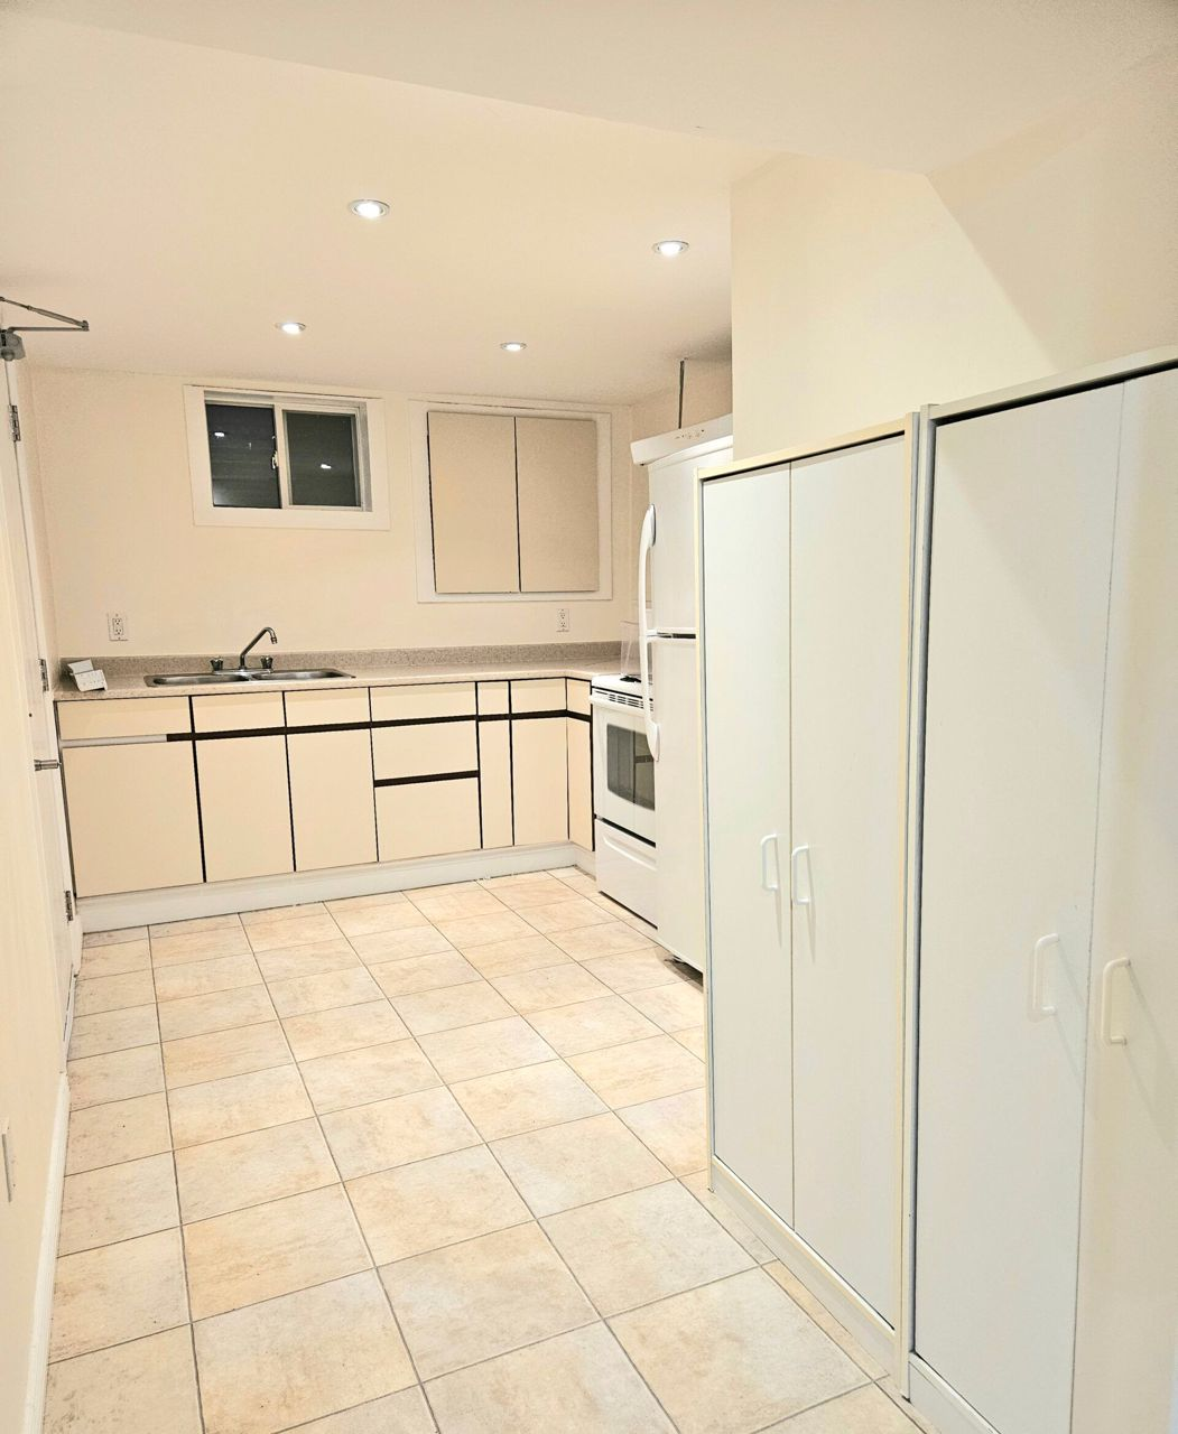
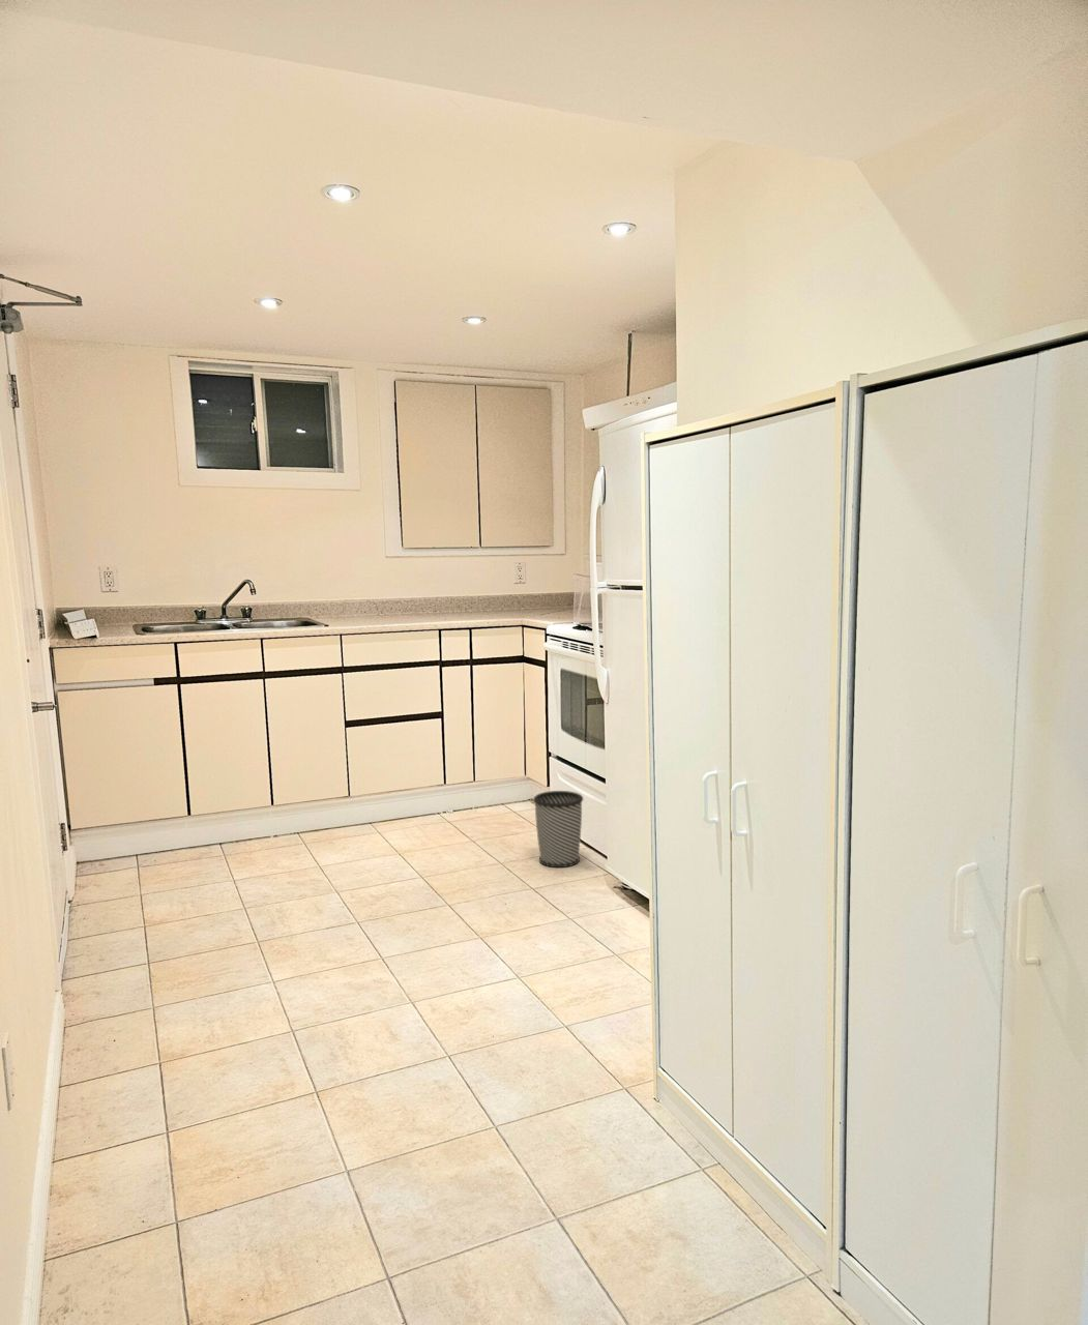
+ wastebasket [532,790,584,868]
